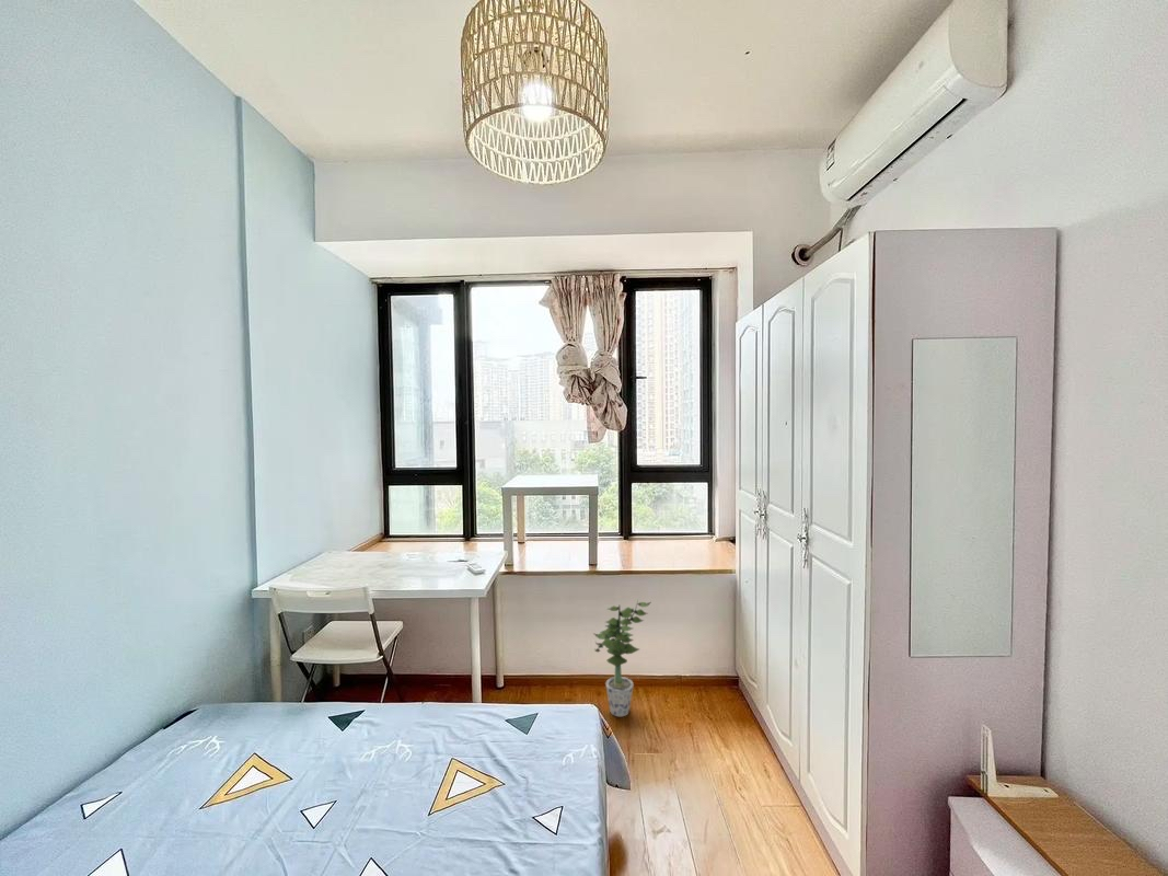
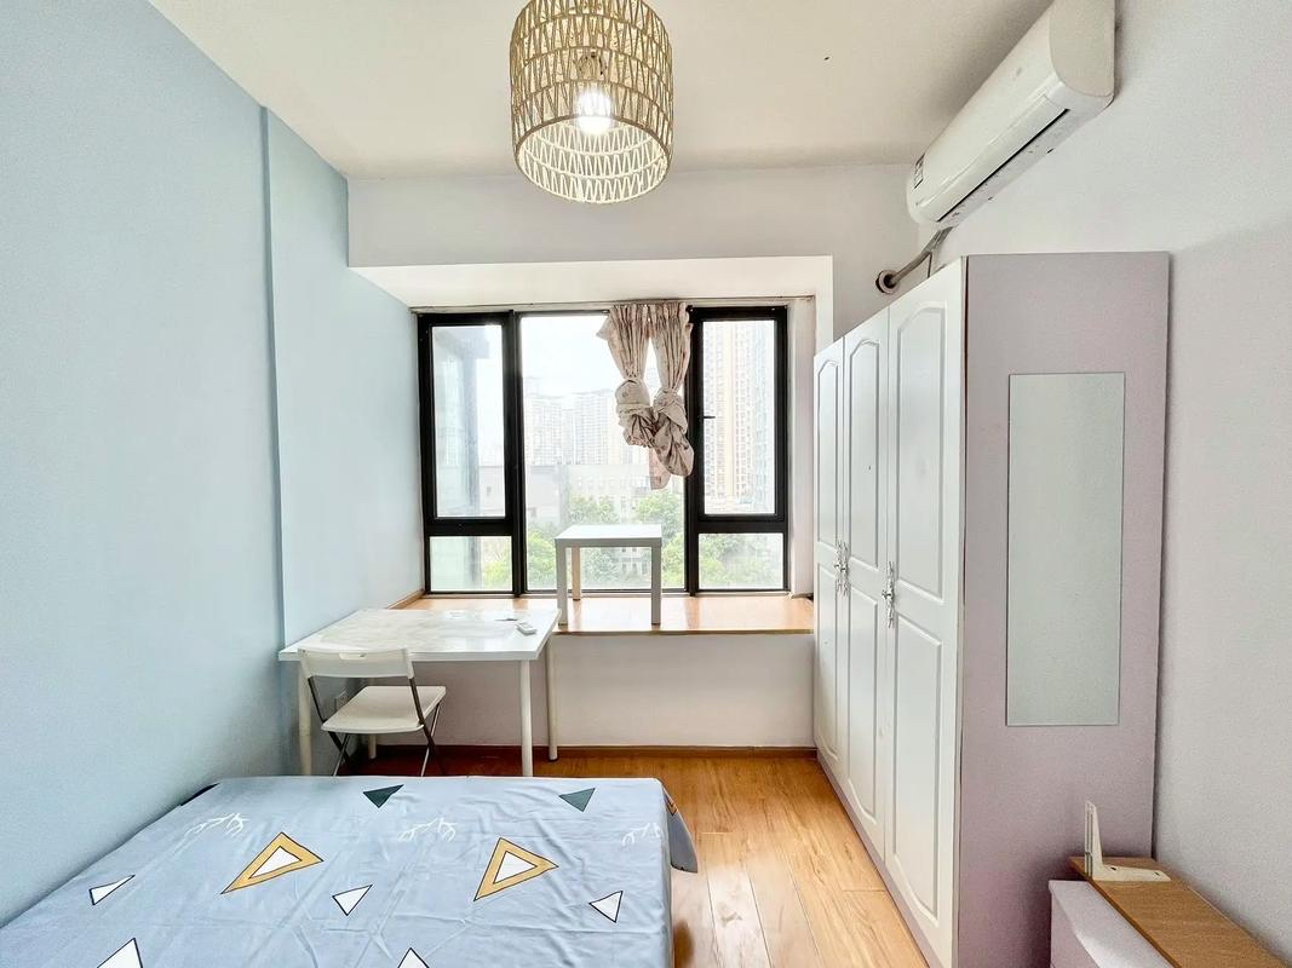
- potted plant [592,599,652,717]
